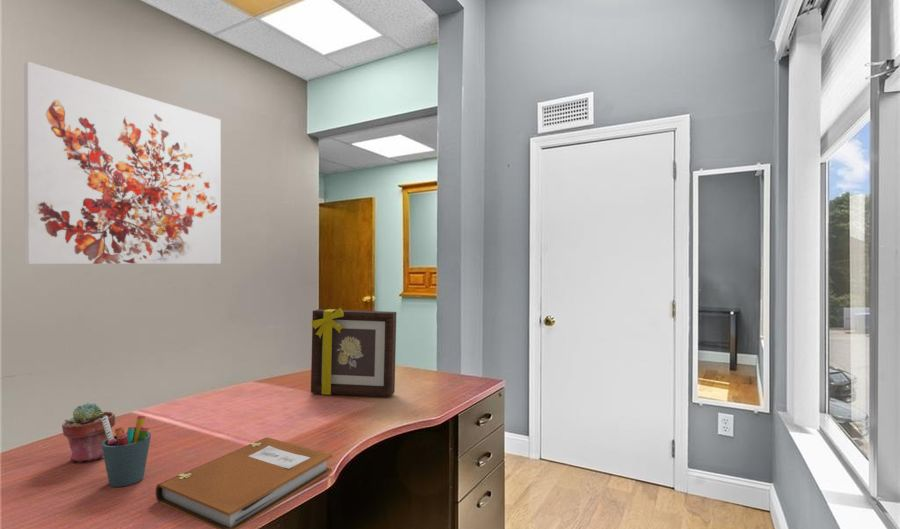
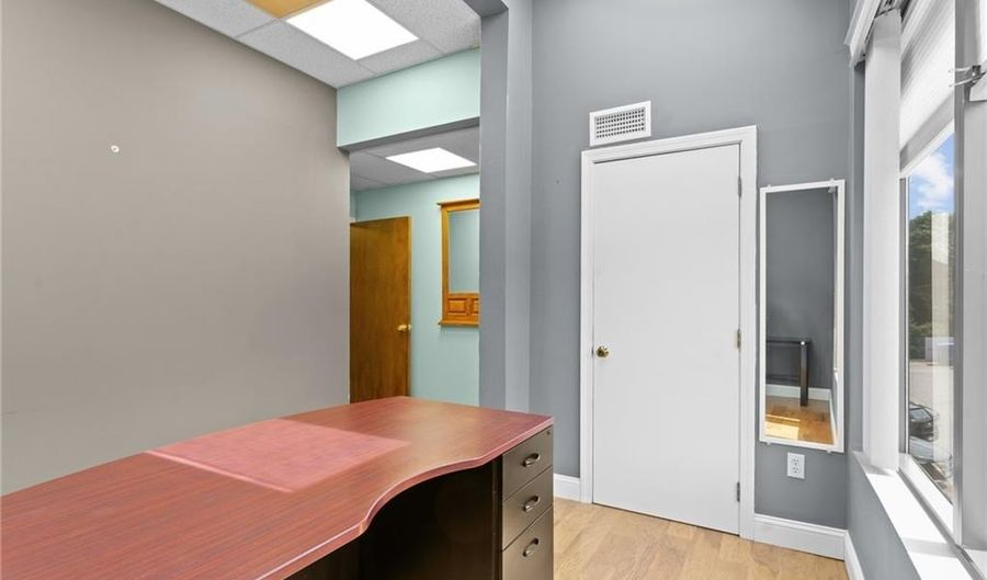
- potted succulent [61,402,116,463]
- wall art [23,61,222,265]
- picture frame [310,307,397,398]
- pen holder [101,415,152,488]
- notebook [155,436,333,529]
